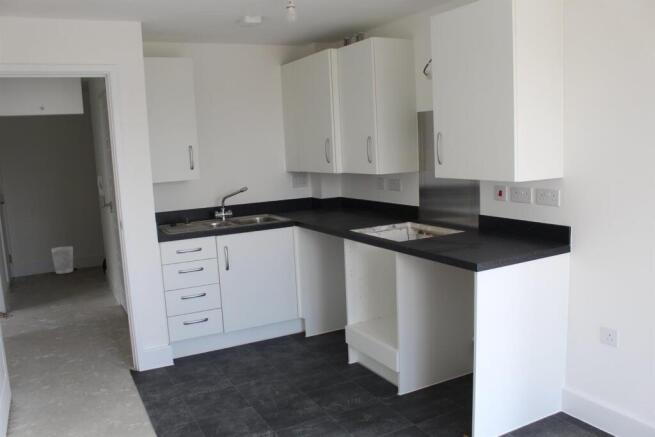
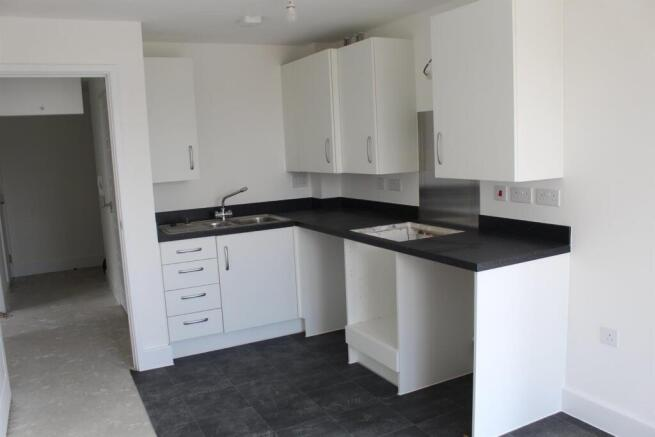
- wastebasket [50,245,74,275]
